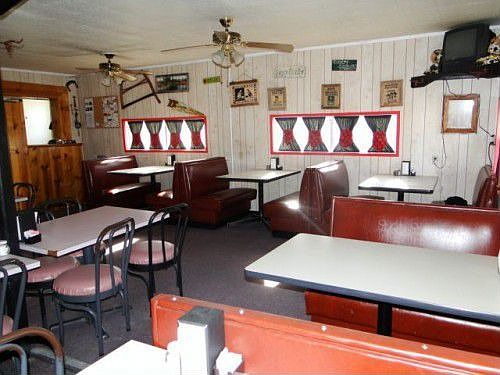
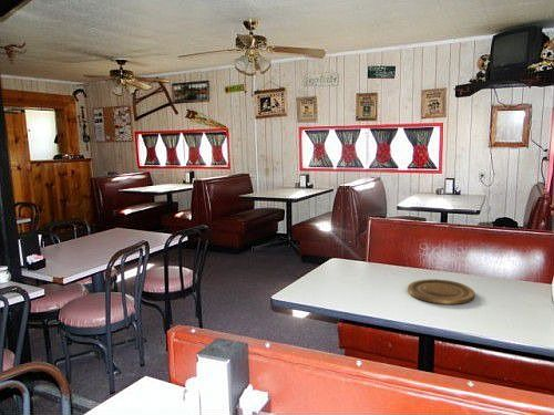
+ plate [407,278,475,305]
